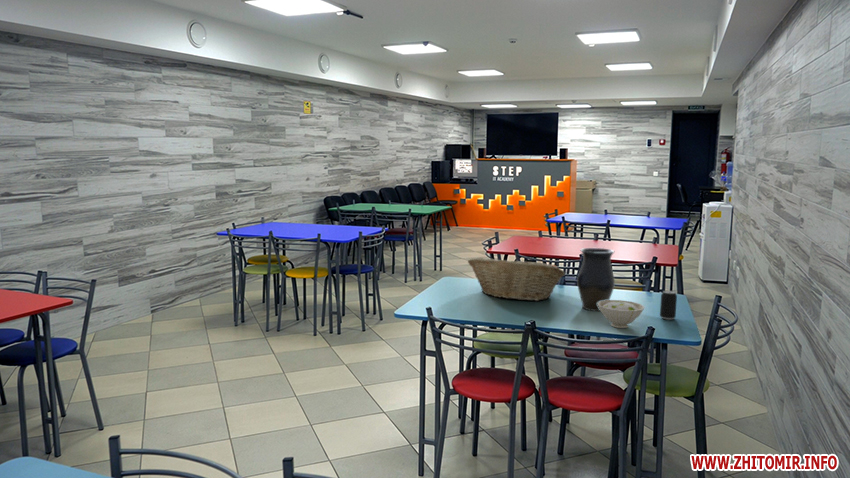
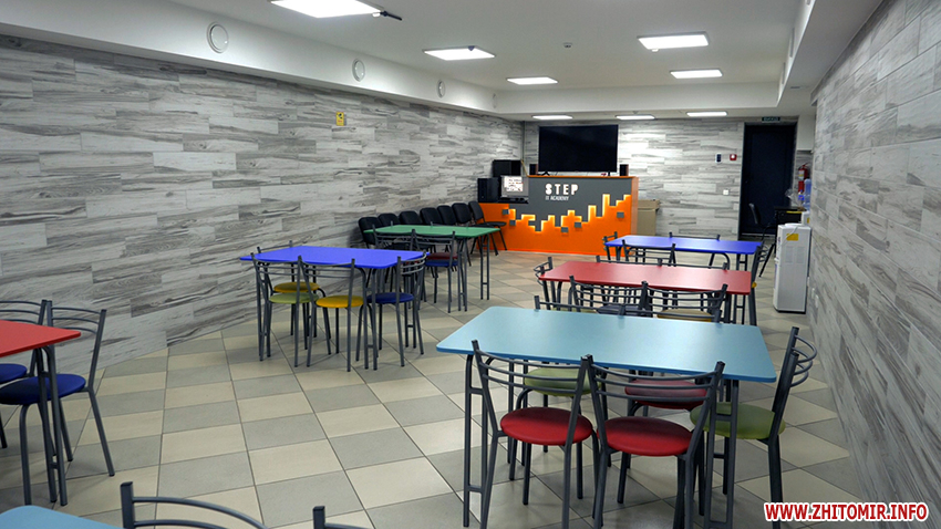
- beverage can [659,290,678,321]
- fruit basket [467,257,566,302]
- bowl [597,299,646,329]
- vase [576,247,616,312]
